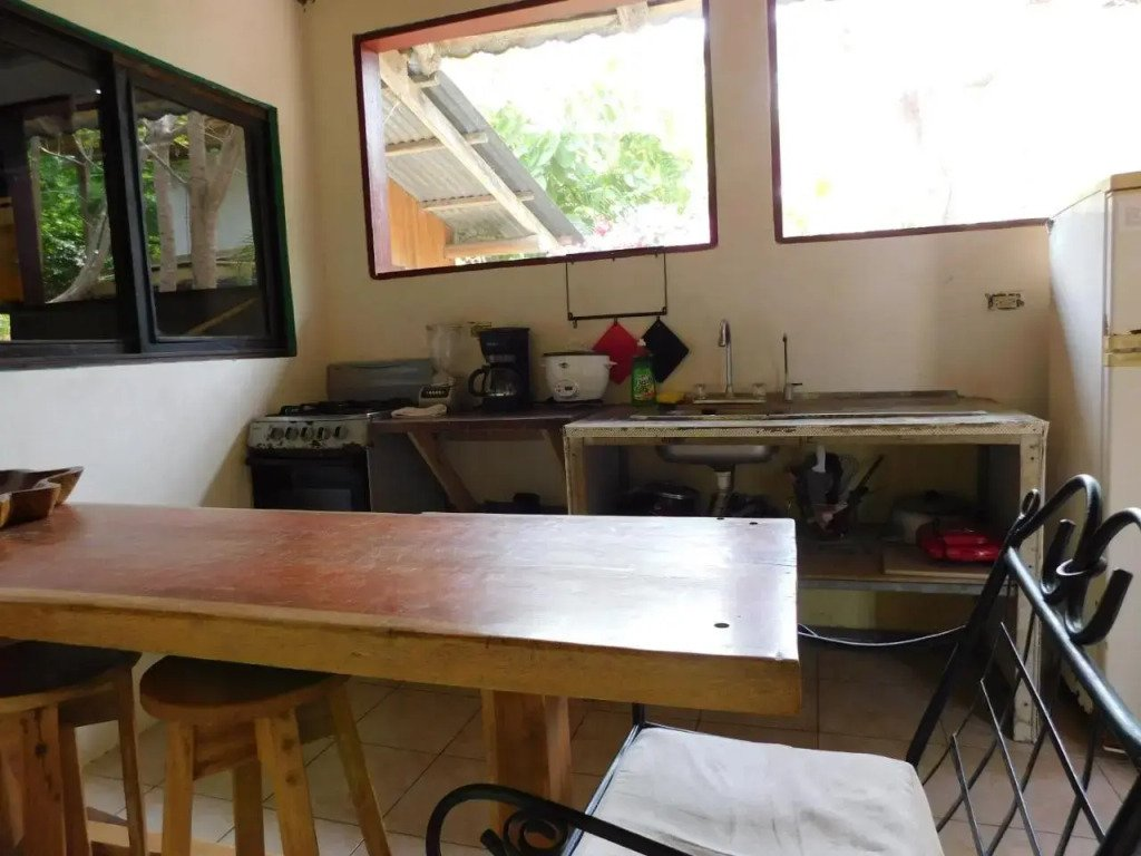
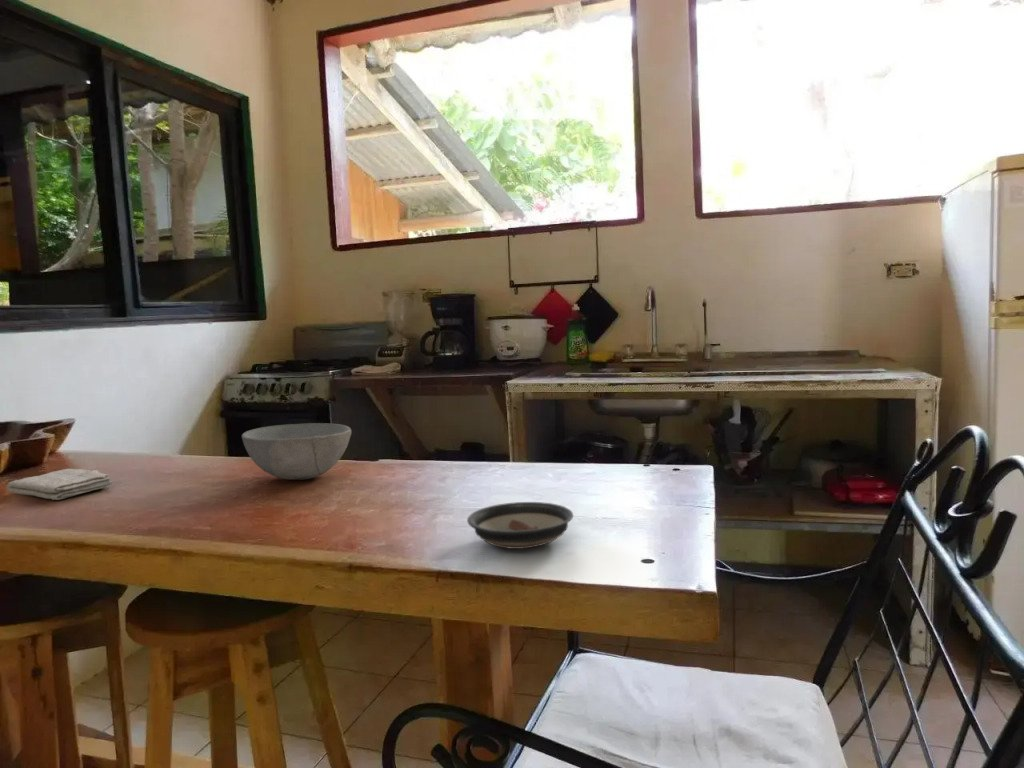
+ bowl [241,422,352,481]
+ saucer [466,501,574,550]
+ washcloth [6,467,114,501]
